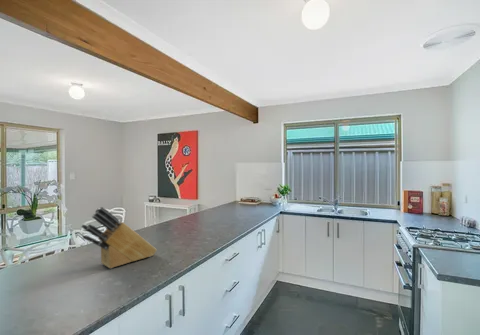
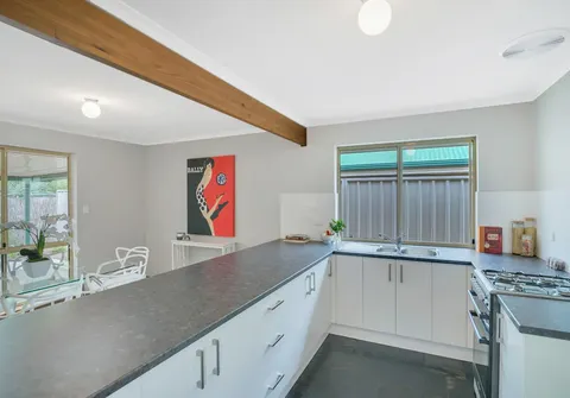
- knife block [80,206,158,269]
